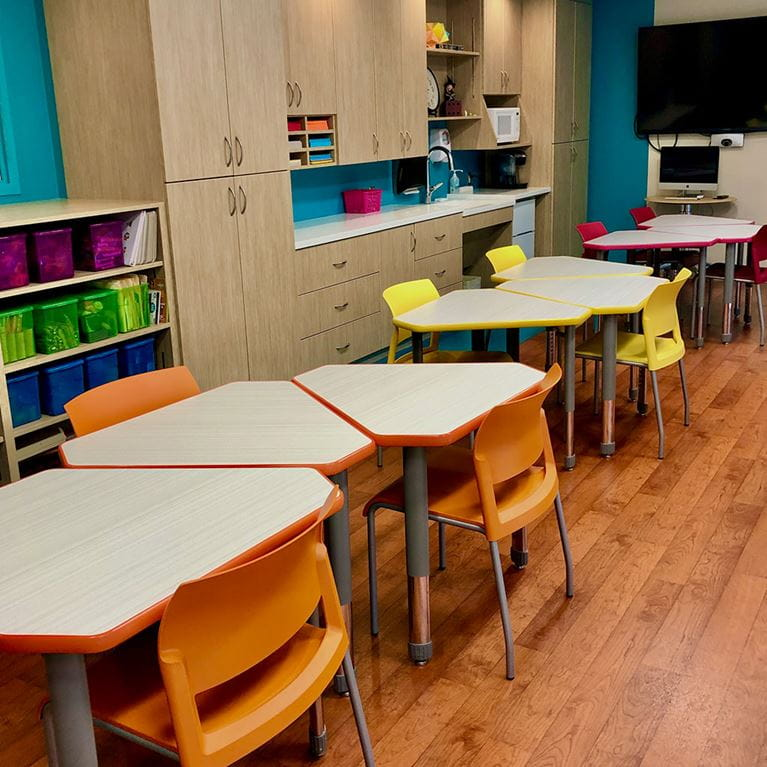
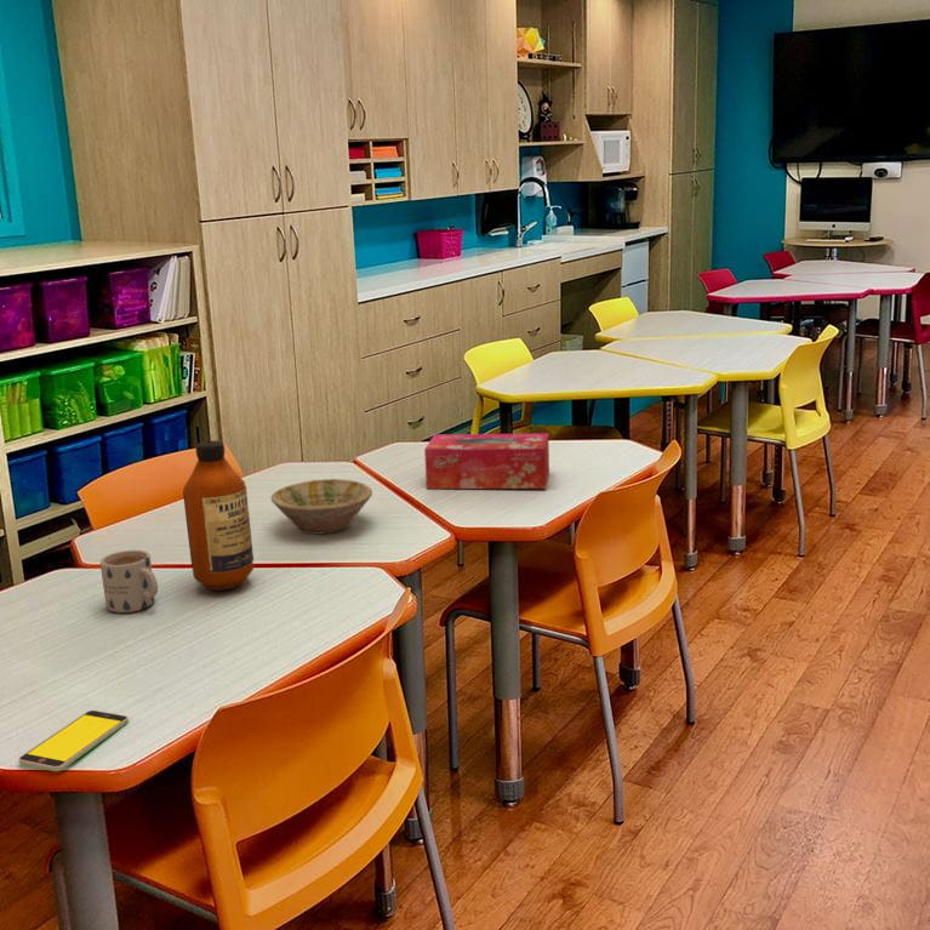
+ smartphone [17,709,130,772]
+ bowl [270,478,373,536]
+ bottle [182,440,255,592]
+ tissue box [423,433,550,490]
+ mug [99,549,159,614]
